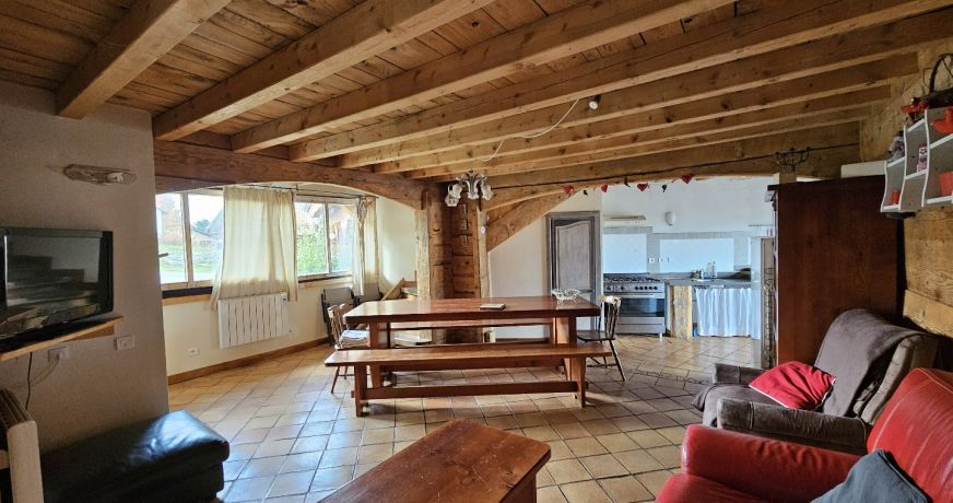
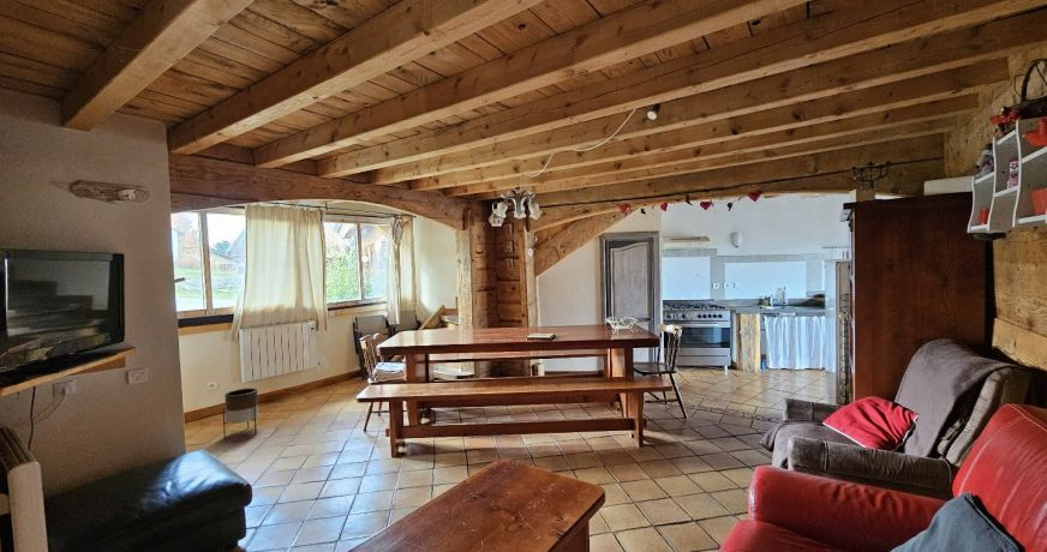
+ planter [222,388,259,439]
